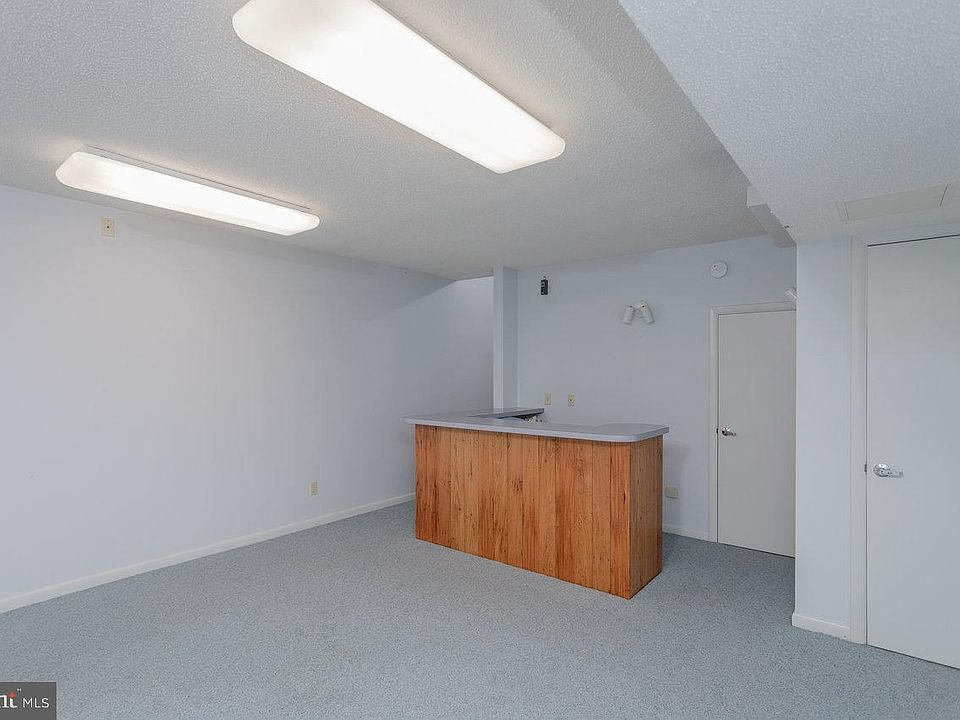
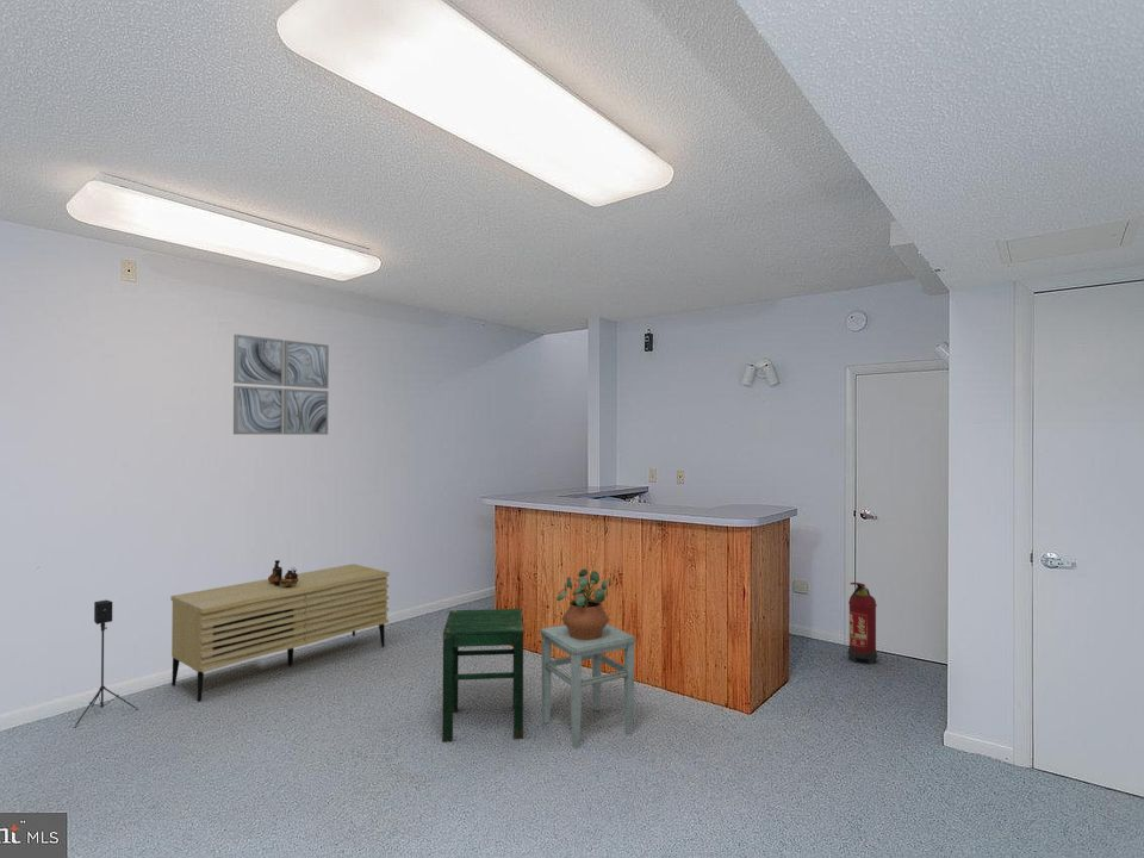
+ speaker [73,598,139,729]
+ vase [267,559,299,587]
+ fire extinguisher [846,582,878,666]
+ stool [441,608,524,744]
+ sideboard [169,562,391,703]
+ stool [540,623,636,750]
+ wall art [232,334,330,436]
+ potted plant [555,567,613,640]
